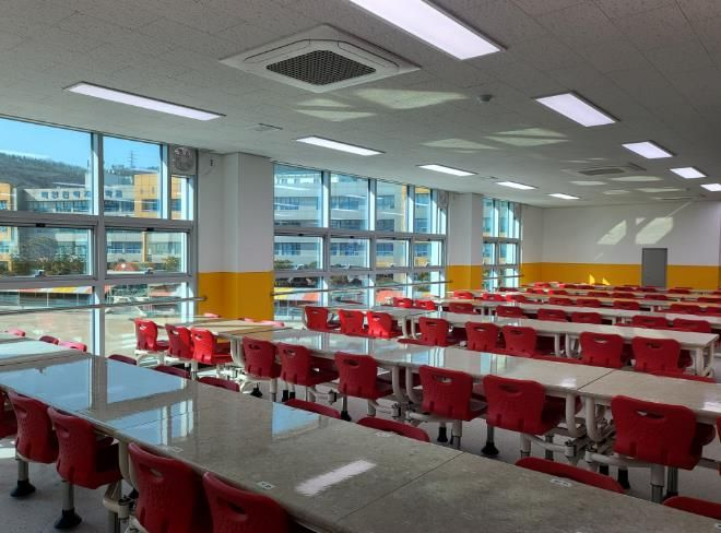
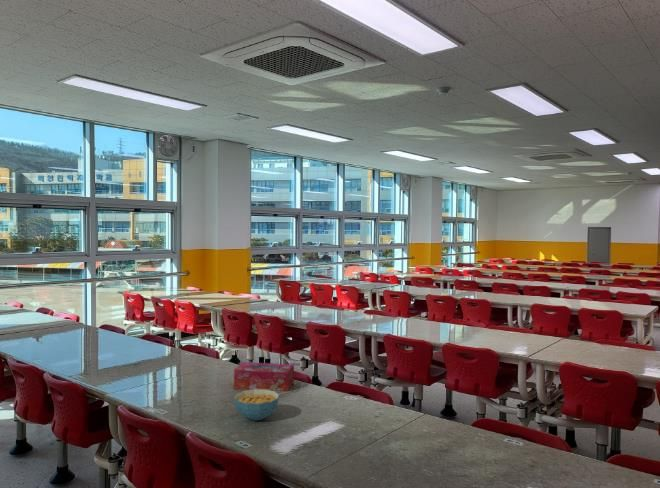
+ cereal bowl [233,389,280,421]
+ tissue box [233,361,295,392]
